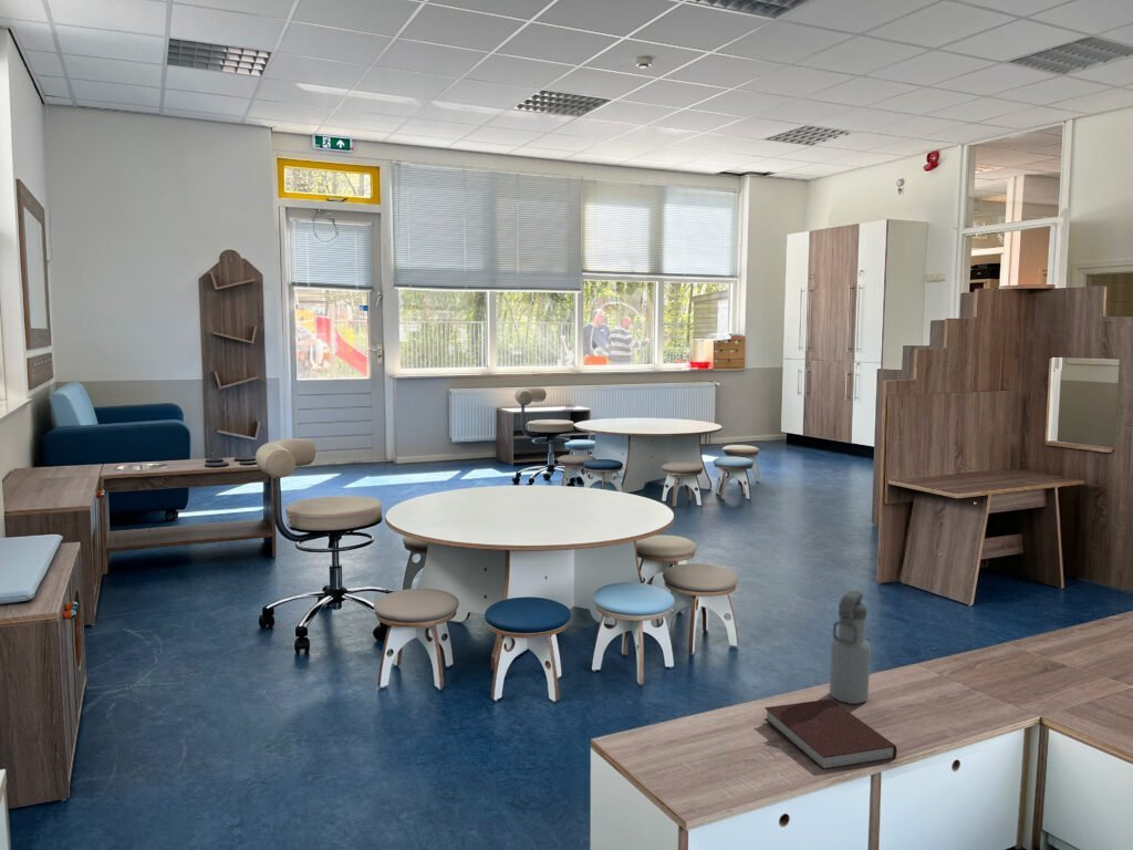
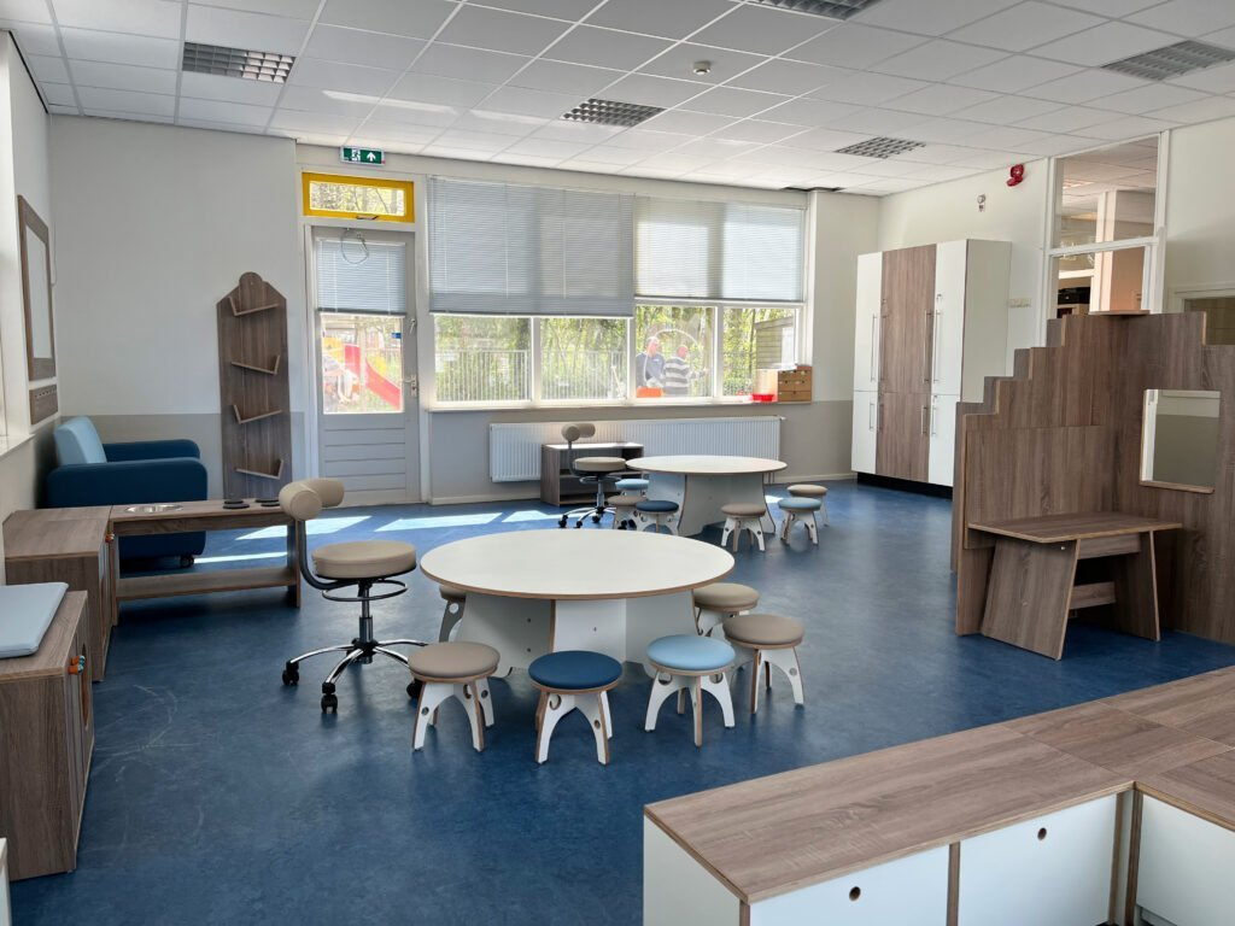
- water bottle [829,590,872,705]
- notebook [763,698,898,771]
